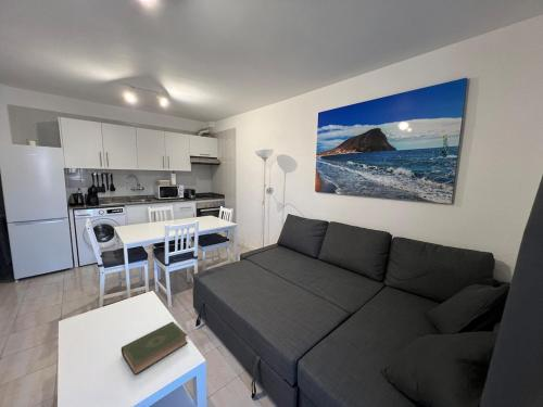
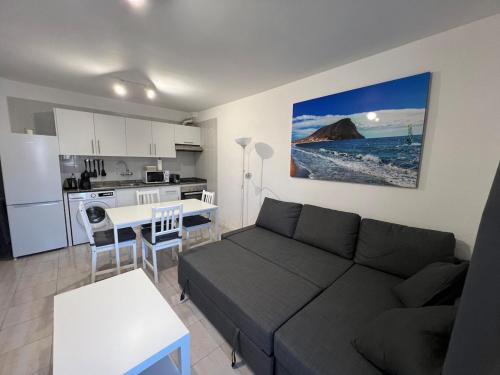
- book [121,320,188,377]
